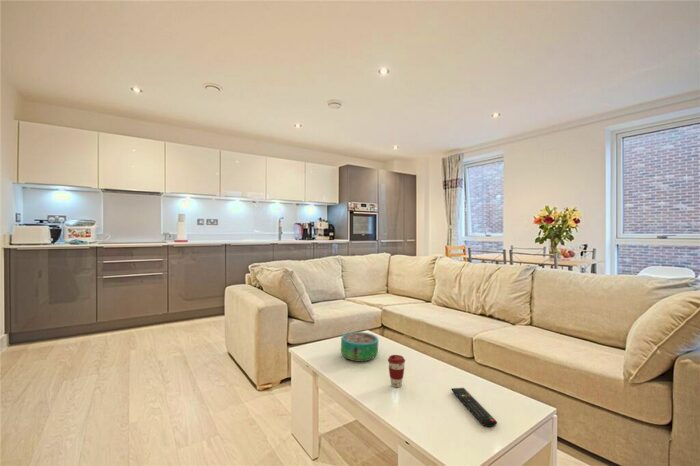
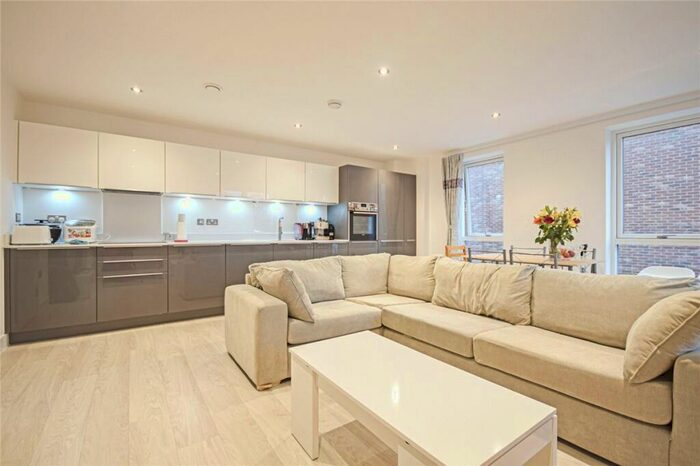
- decorative bowl [340,331,379,362]
- coffee cup [387,354,406,388]
- remote control [451,387,498,428]
